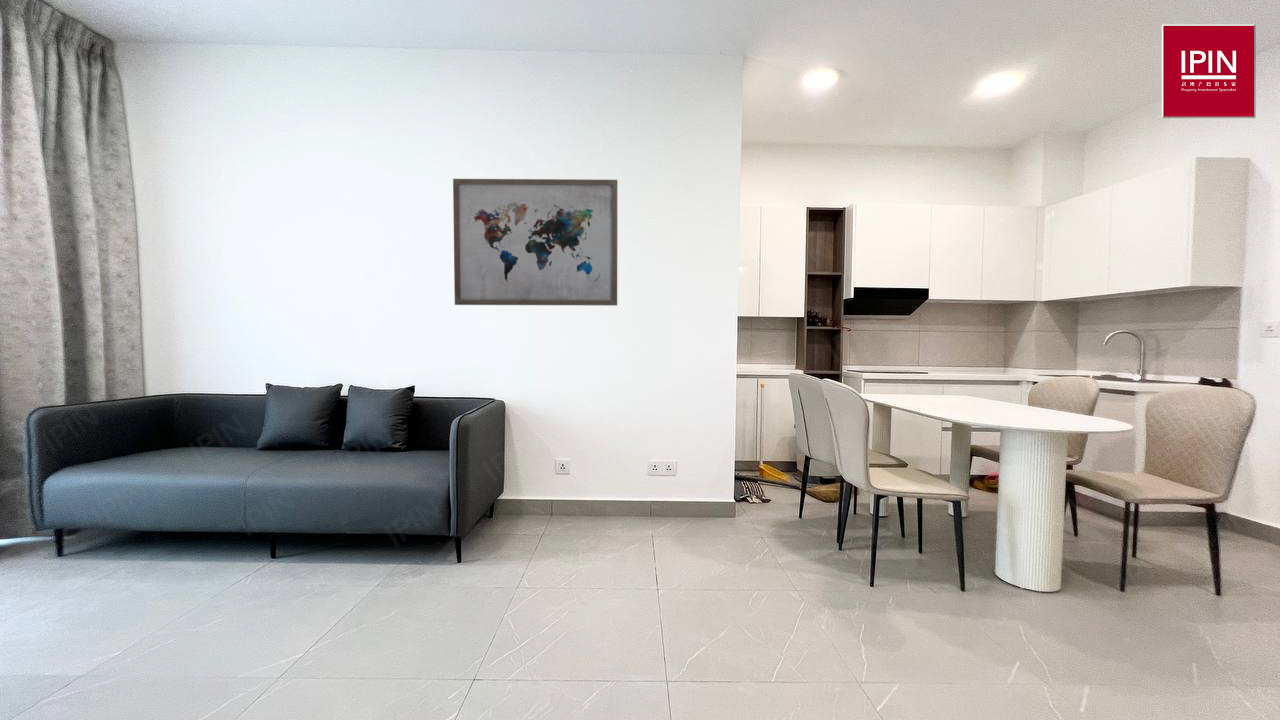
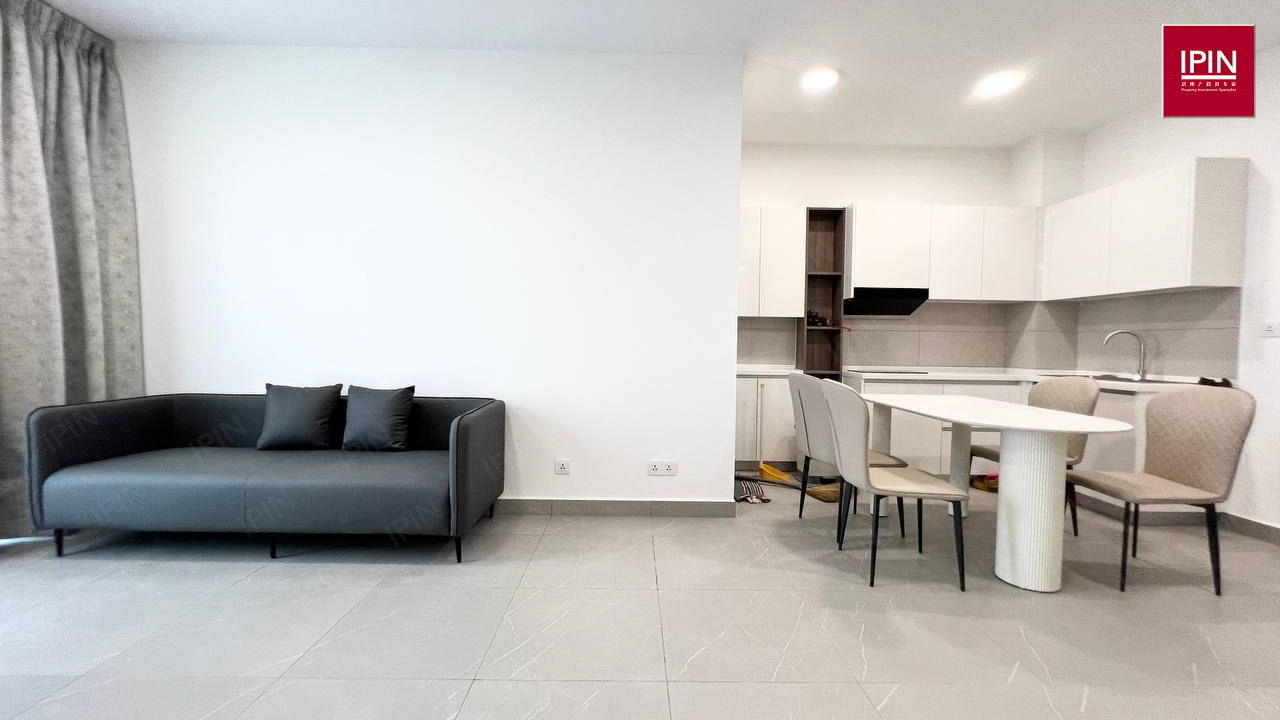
- wall art [452,178,619,307]
